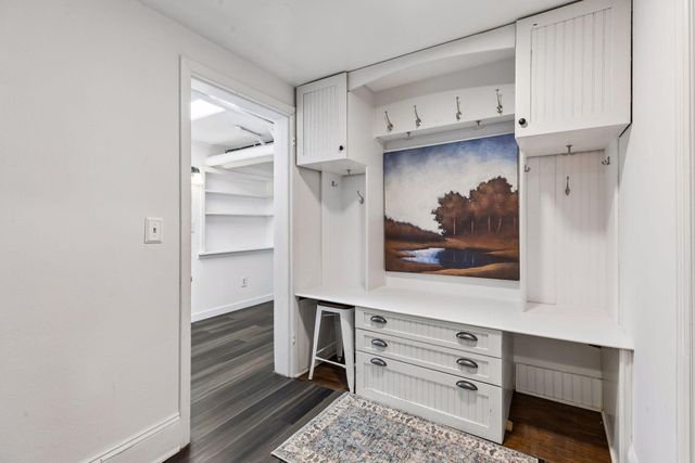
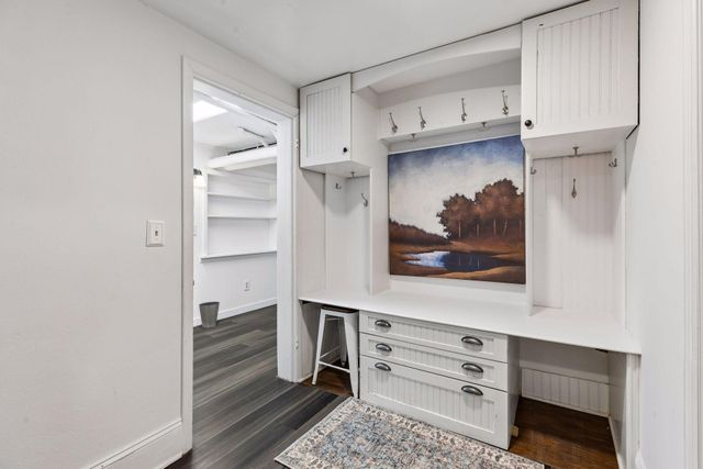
+ waste basket [198,301,221,328]
